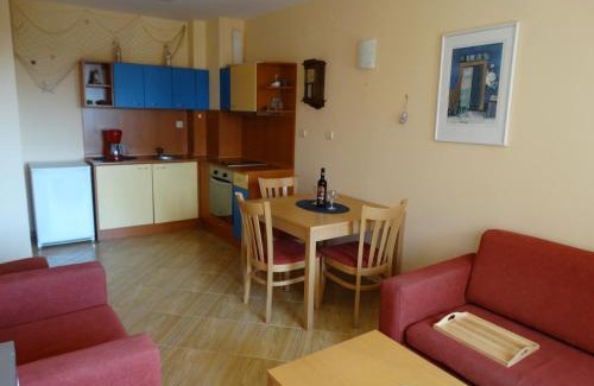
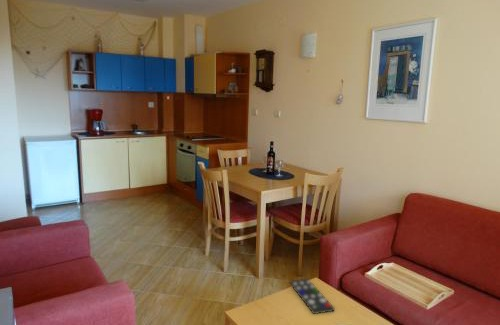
+ remote control [289,278,336,315]
